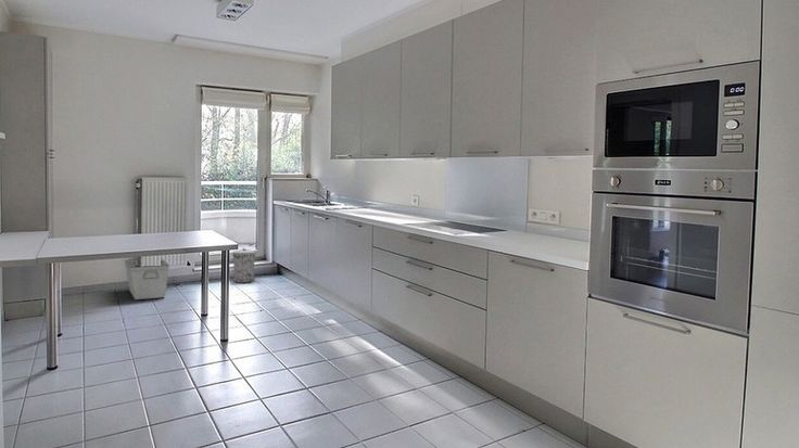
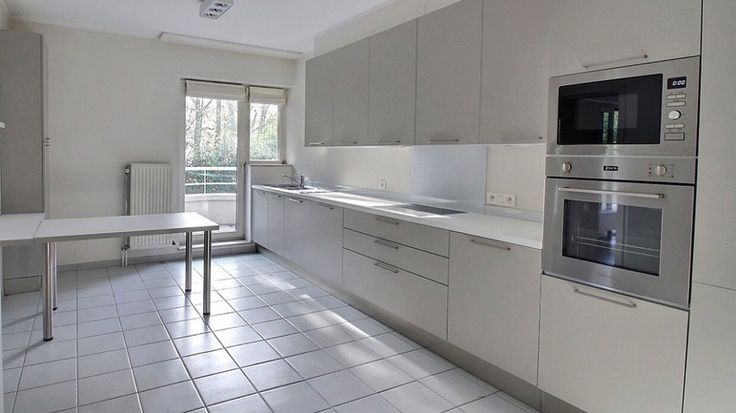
- trash can [231,247,256,284]
- storage bin [124,258,170,300]
